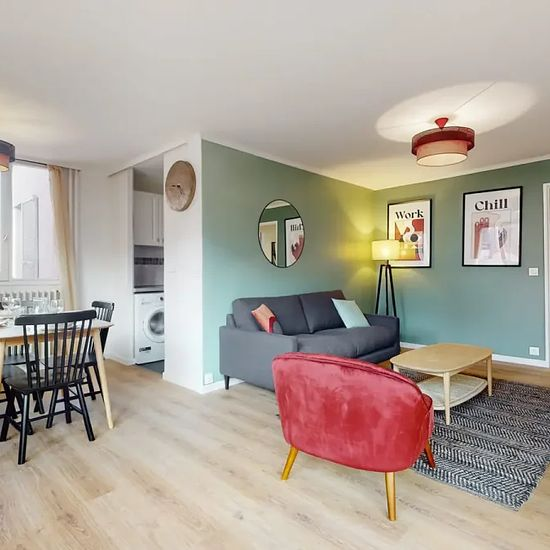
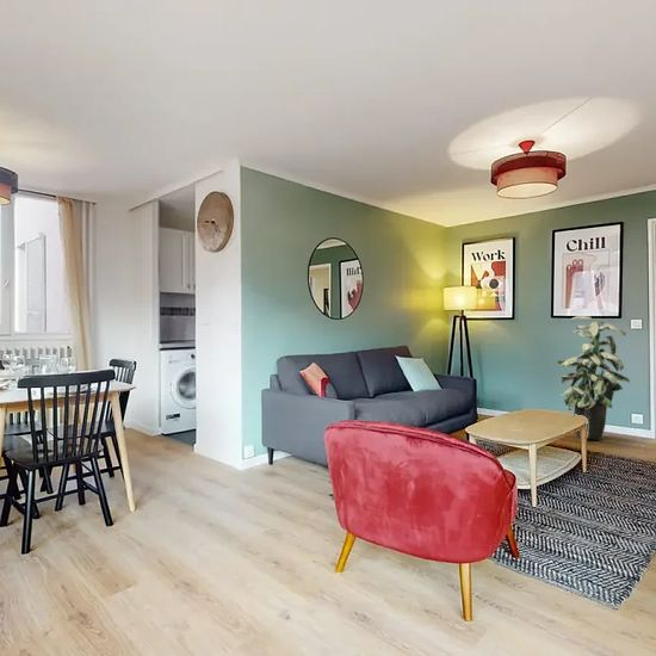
+ indoor plant [555,315,631,441]
